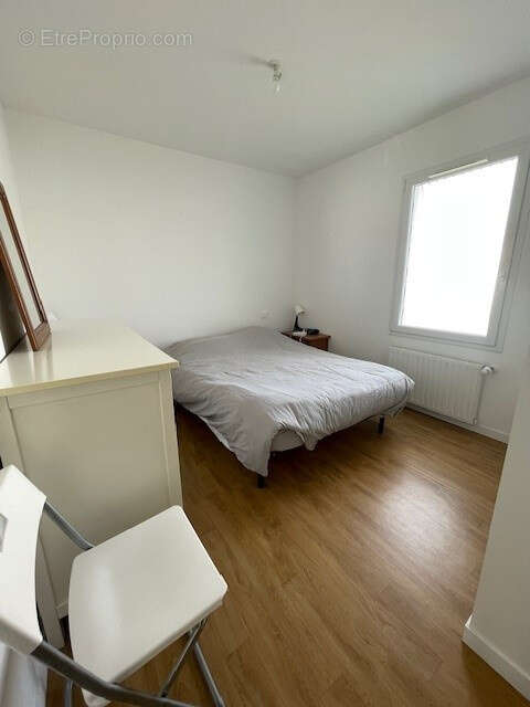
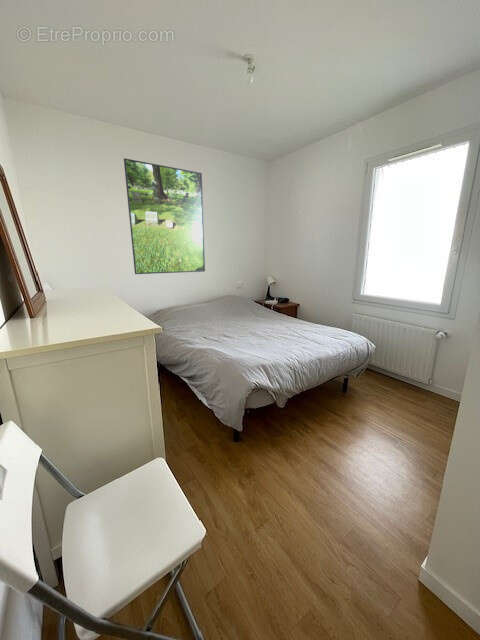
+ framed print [123,157,206,275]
